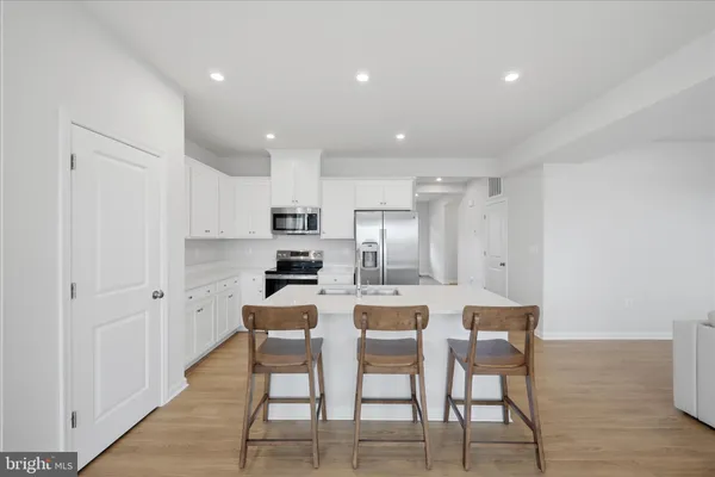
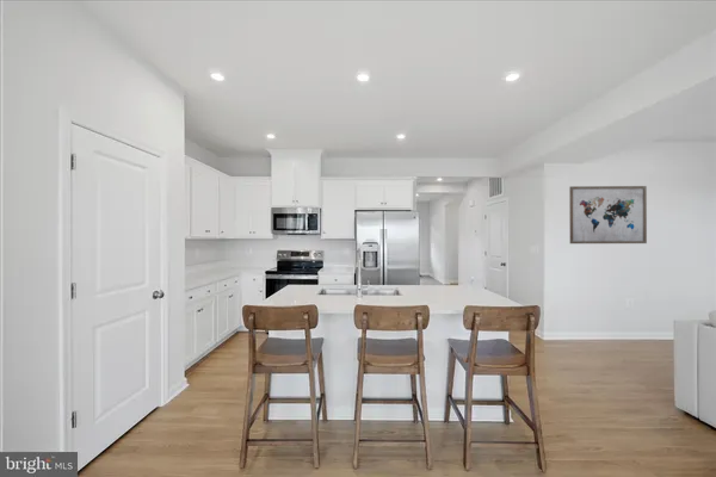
+ wall art [568,185,648,244]
